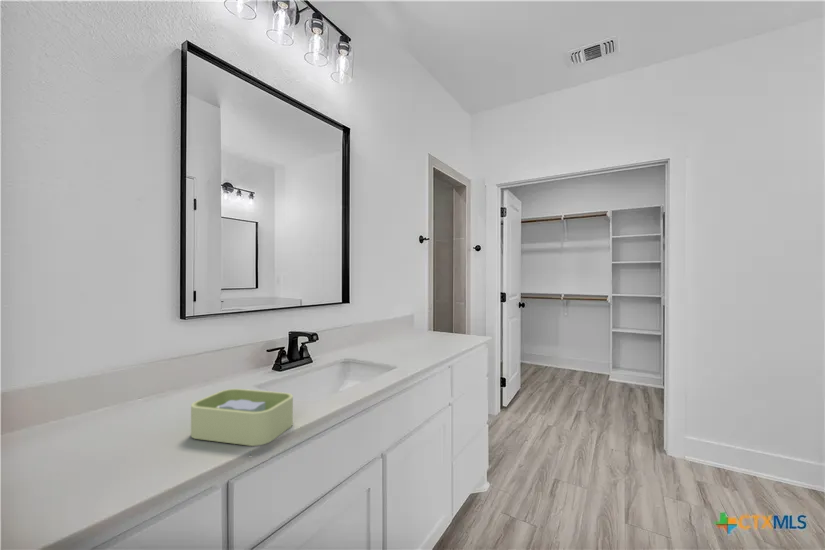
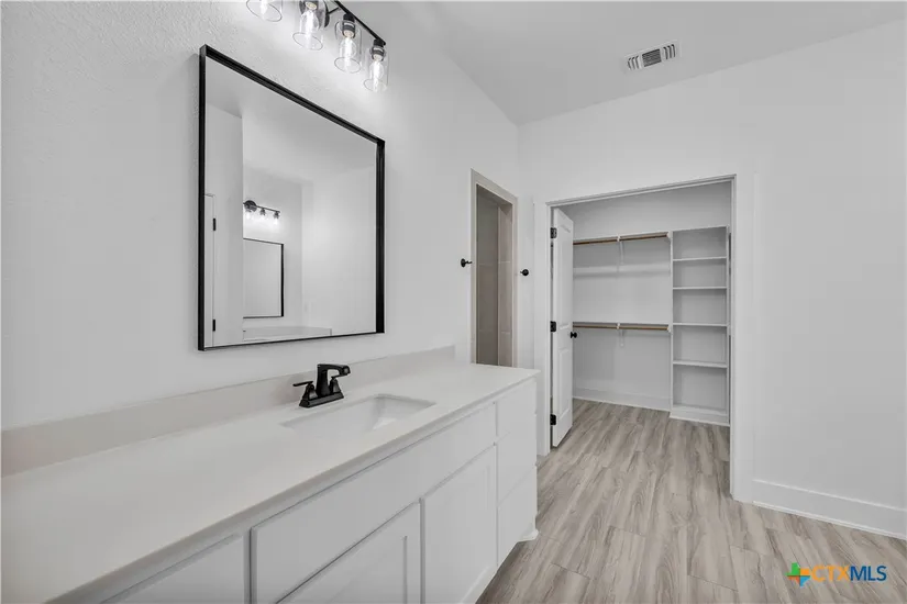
- soap dish [190,388,294,455]
